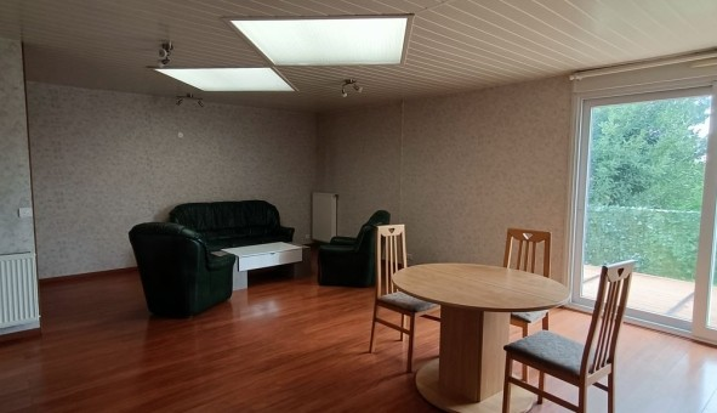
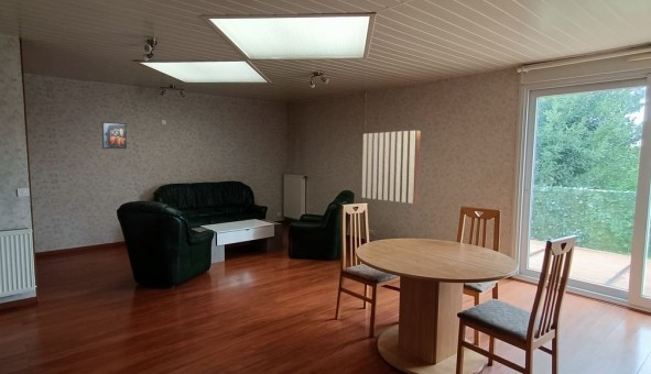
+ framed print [101,121,128,150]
+ wall panel [361,130,422,205]
